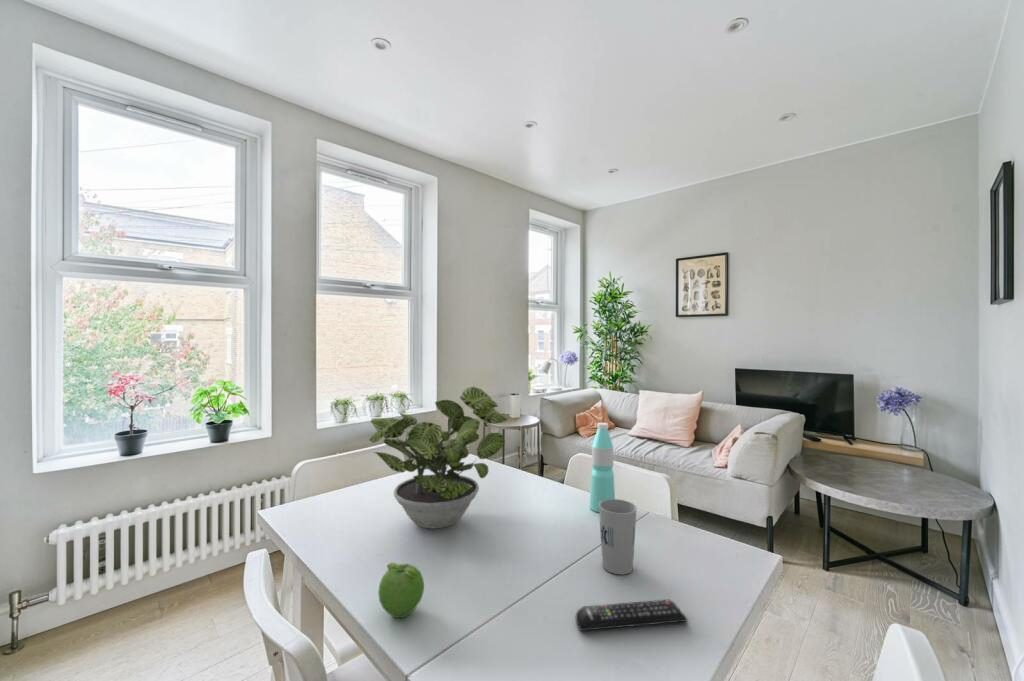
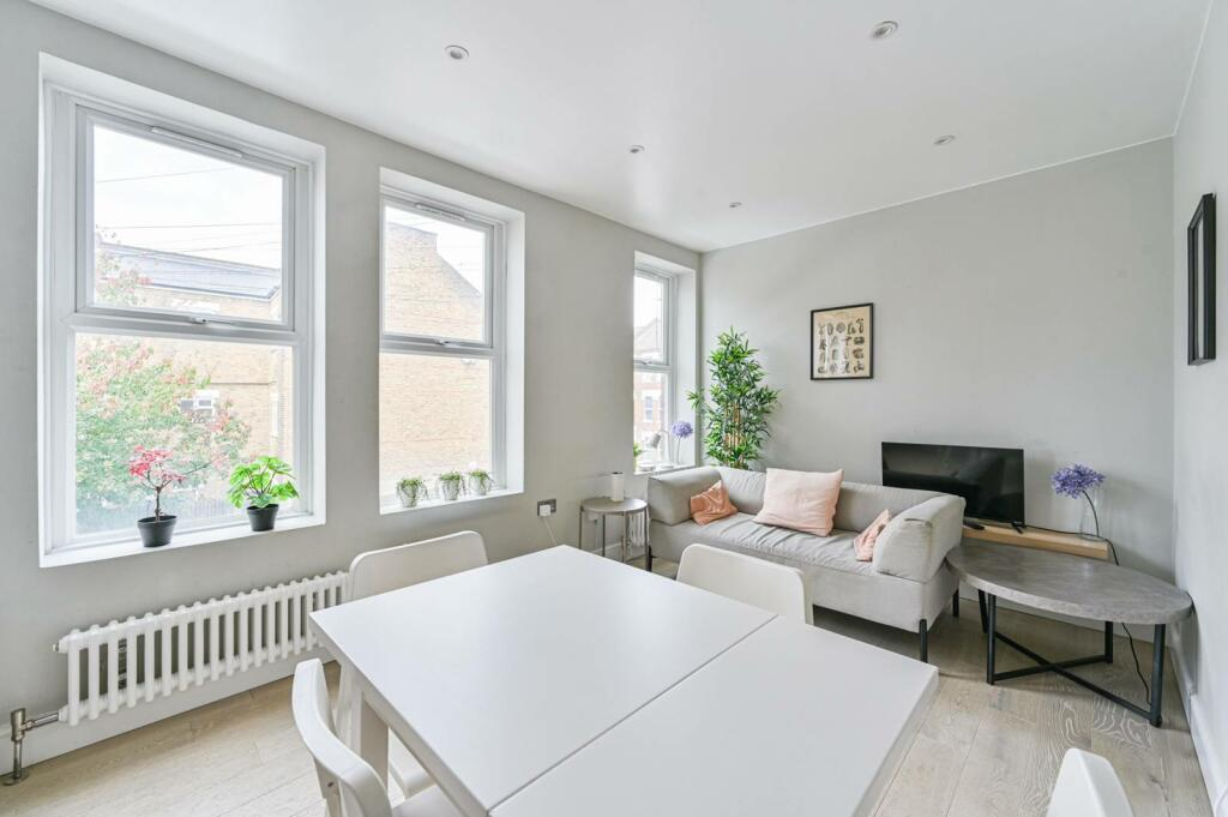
- remote control [575,599,689,632]
- fruit [377,562,425,619]
- potted plant [368,386,508,529]
- water bottle [589,422,616,513]
- cup [598,498,638,575]
